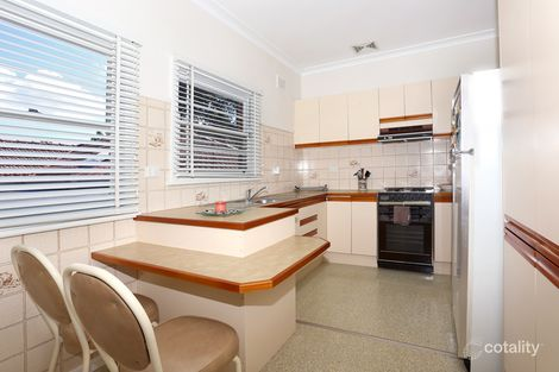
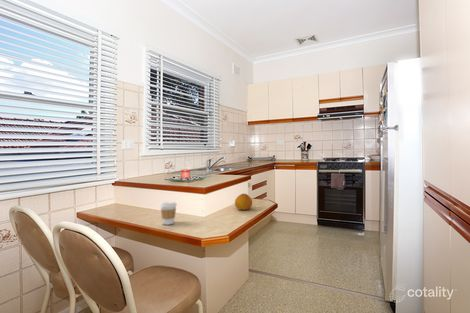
+ coffee cup [159,200,178,226]
+ fruit [234,193,253,211]
